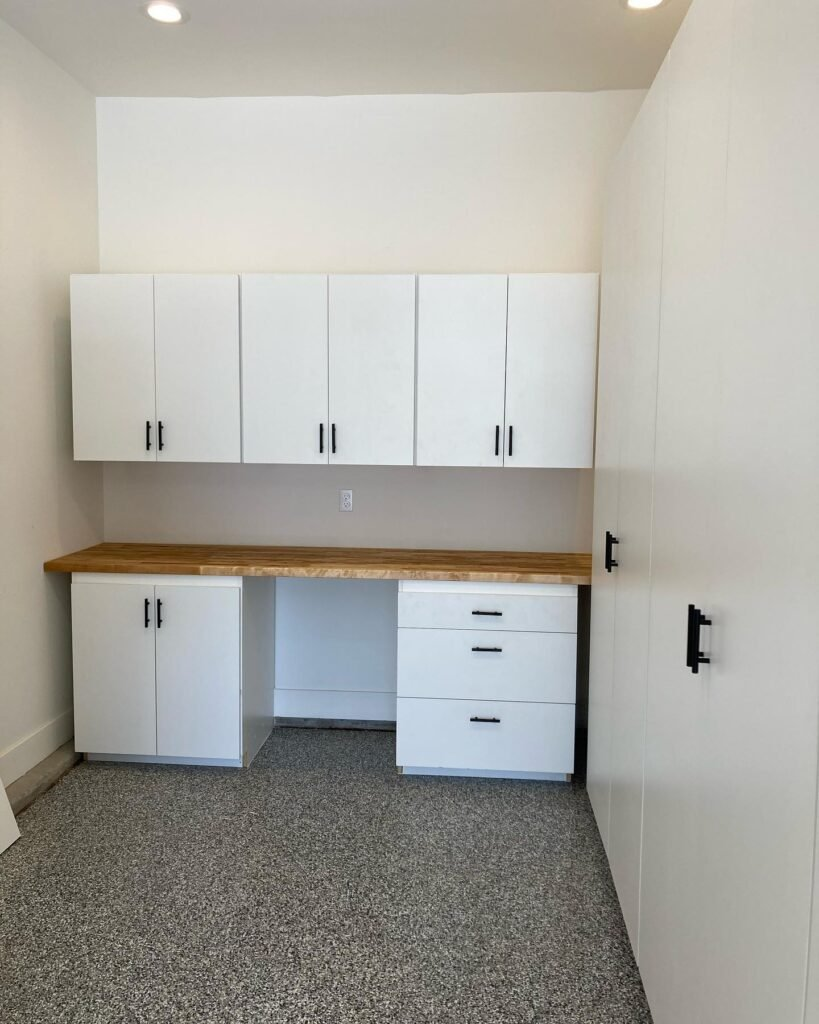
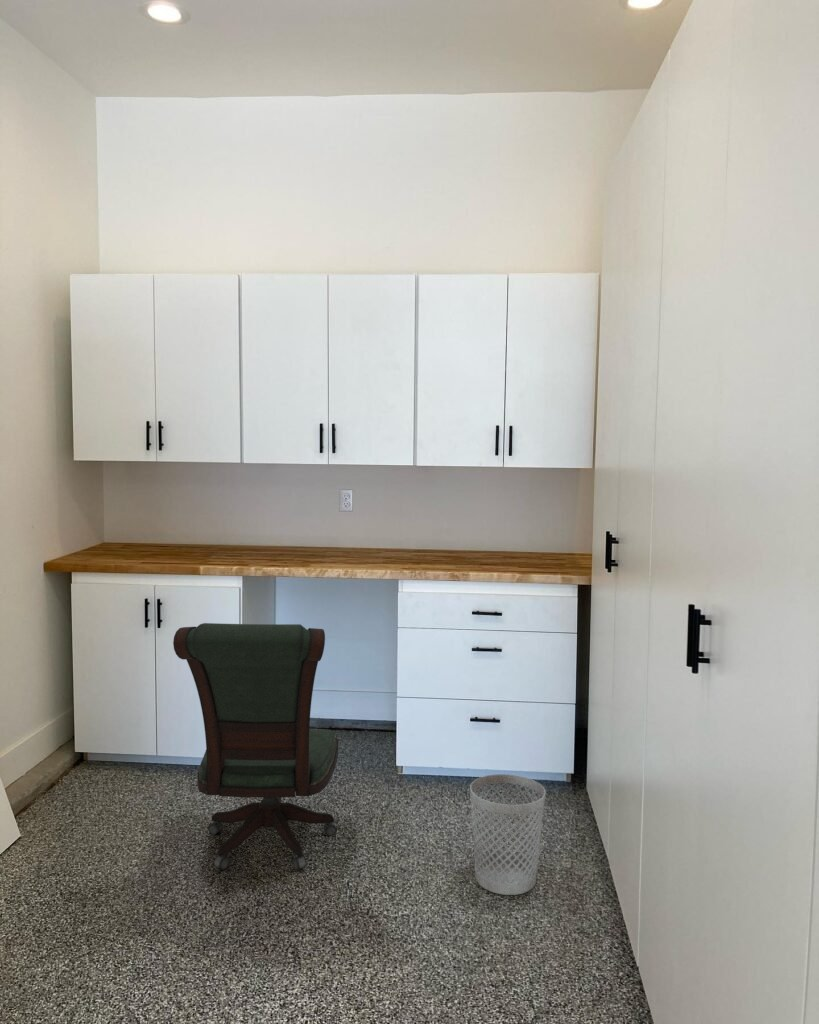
+ office chair [172,622,339,872]
+ wastebasket [469,773,547,896]
